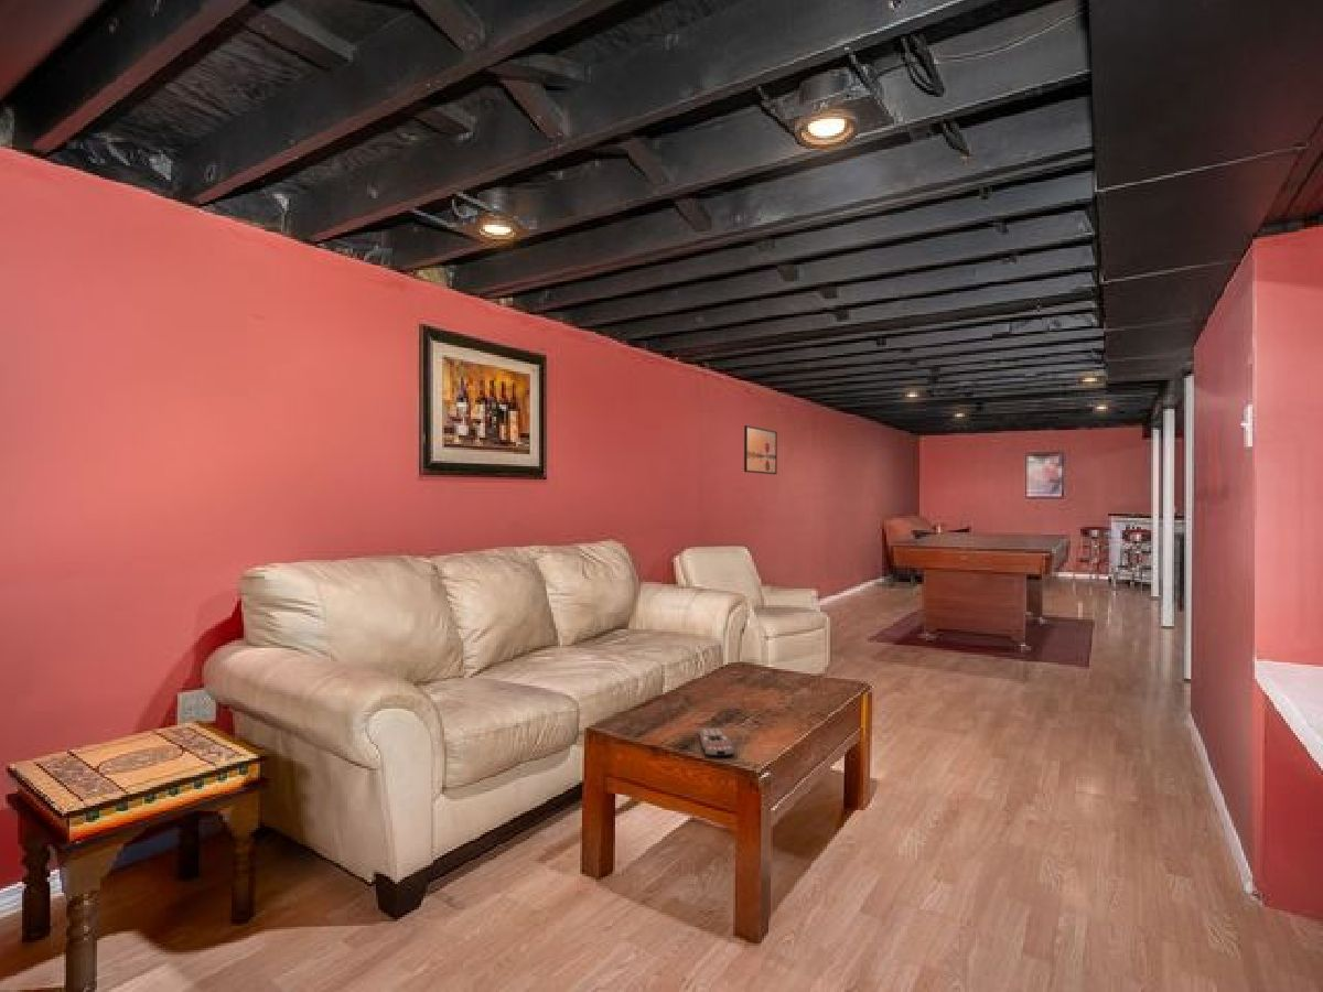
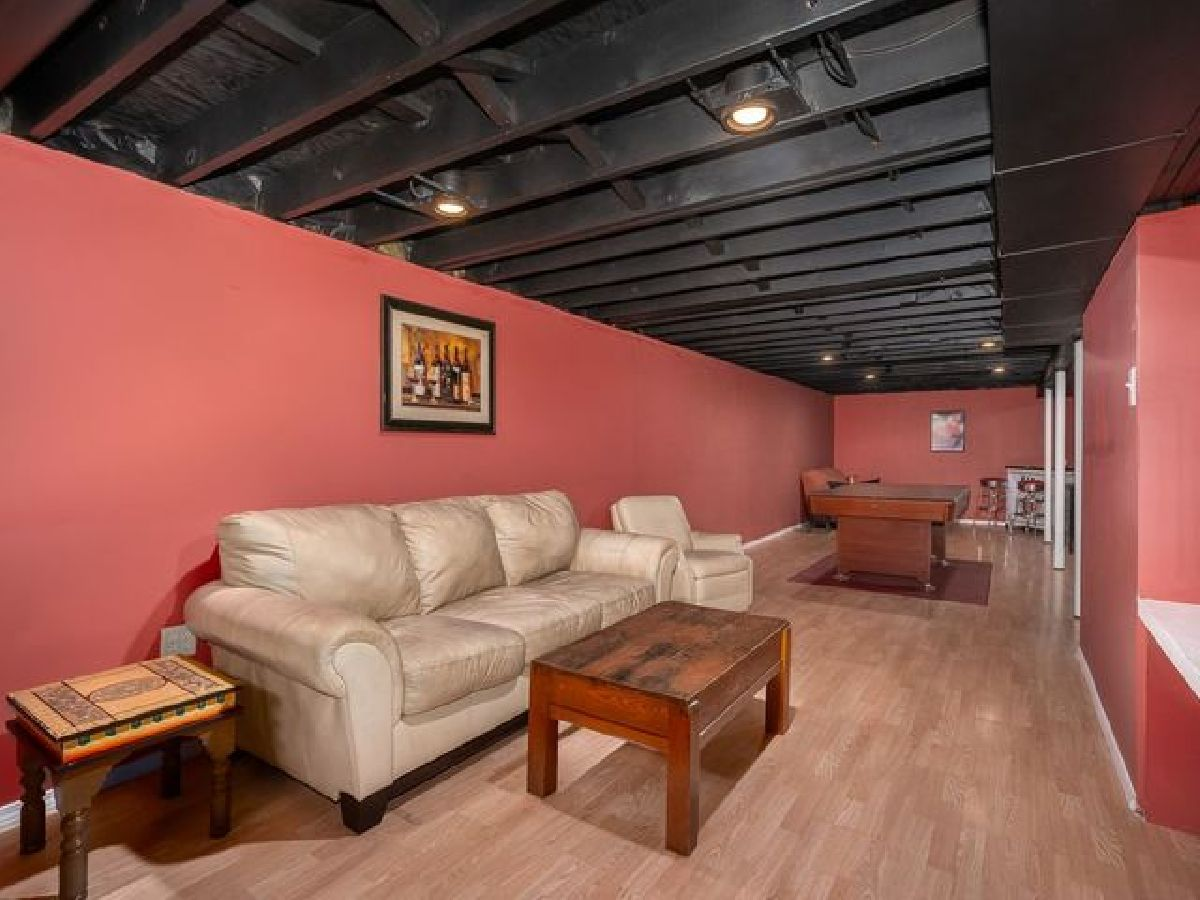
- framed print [743,424,778,475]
- remote control [698,726,735,757]
